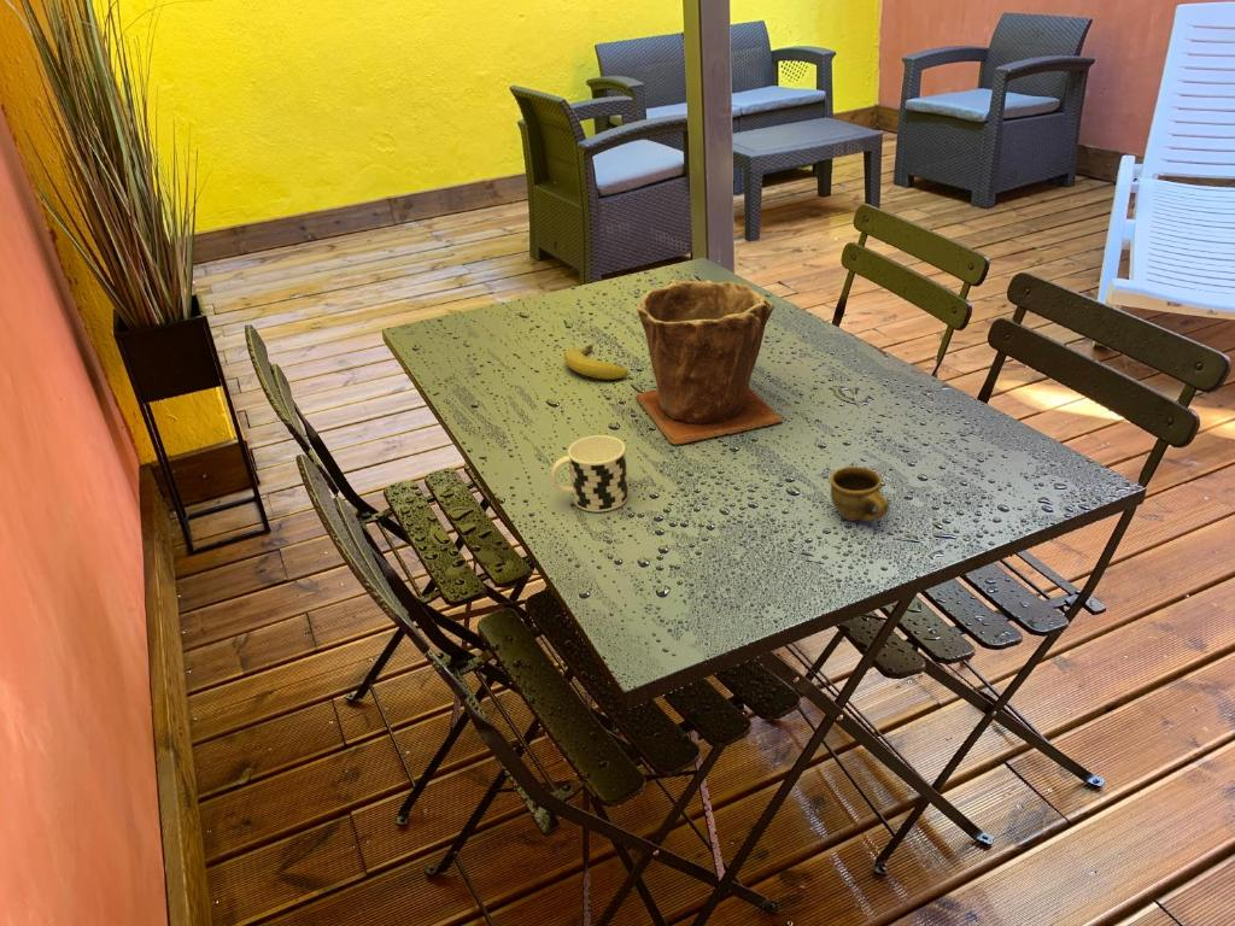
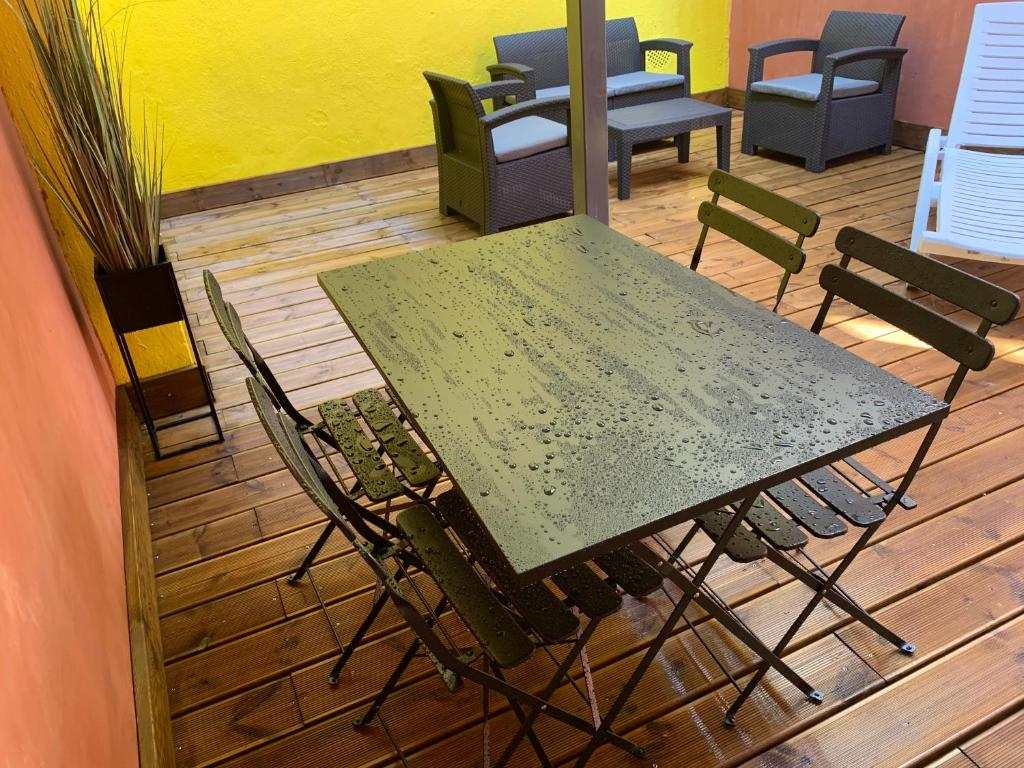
- cup [829,465,890,522]
- cup [550,434,630,514]
- fruit [563,344,630,380]
- plant pot [634,279,784,446]
